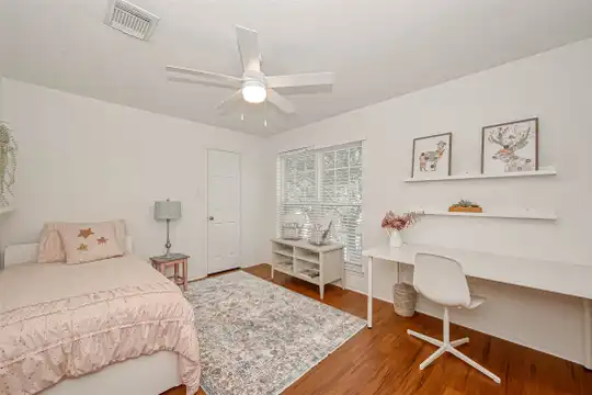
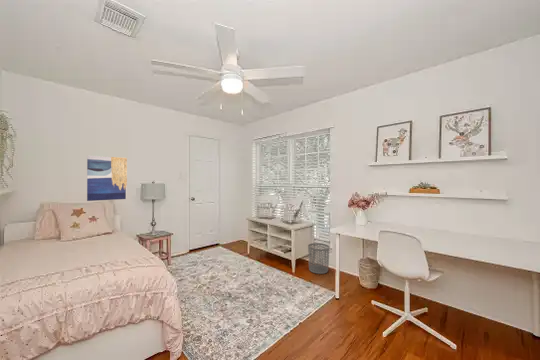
+ wall art [86,155,128,202]
+ waste bin [307,242,330,275]
